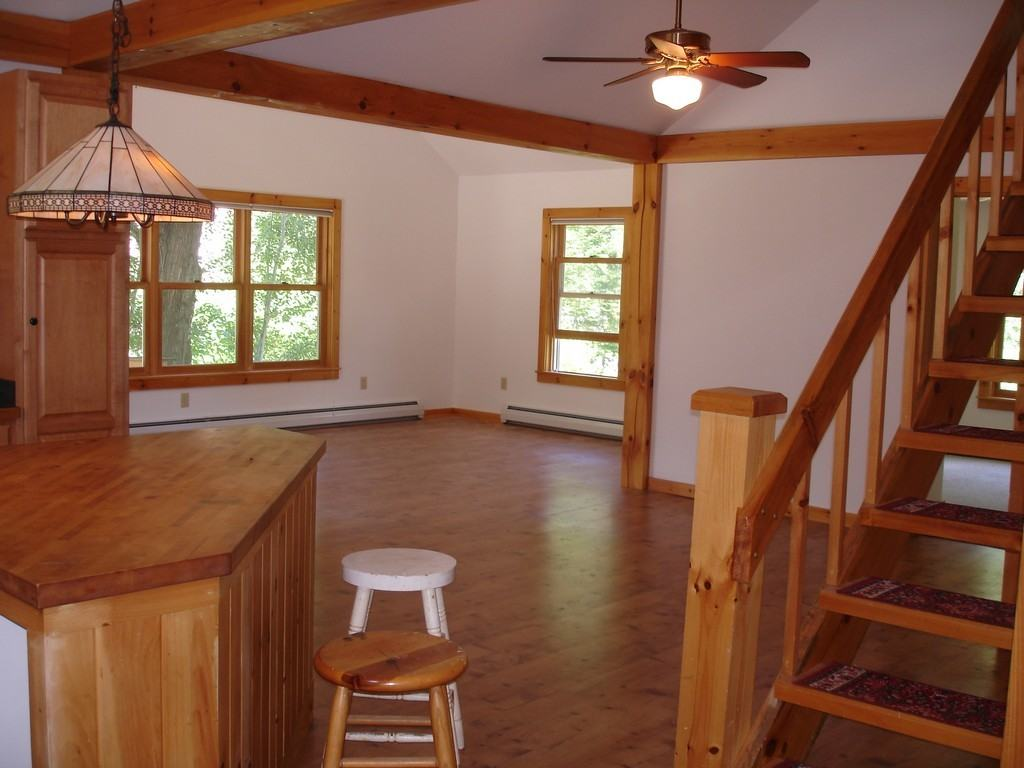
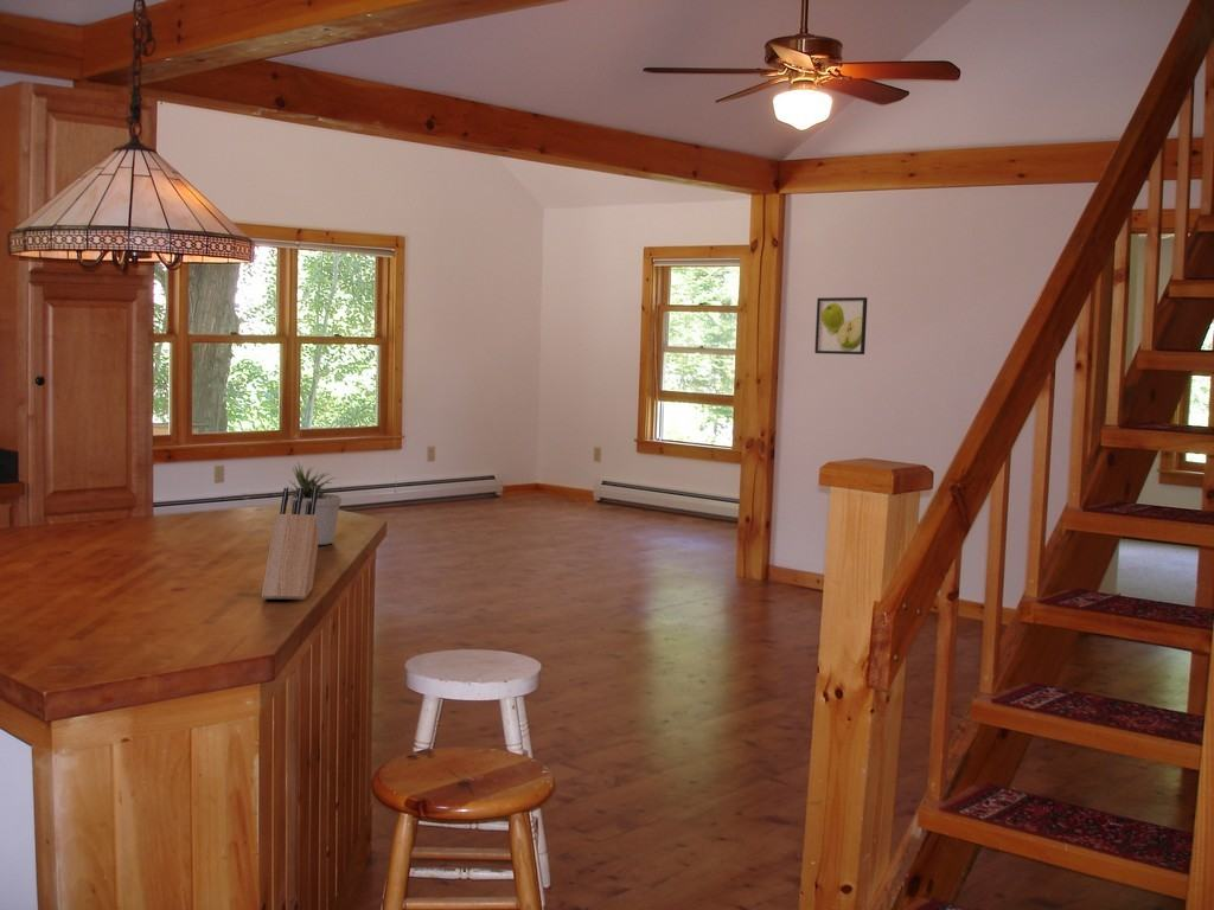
+ potted plant [286,461,343,546]
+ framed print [813,296,869,355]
+ knife block [261,487,319,601]
